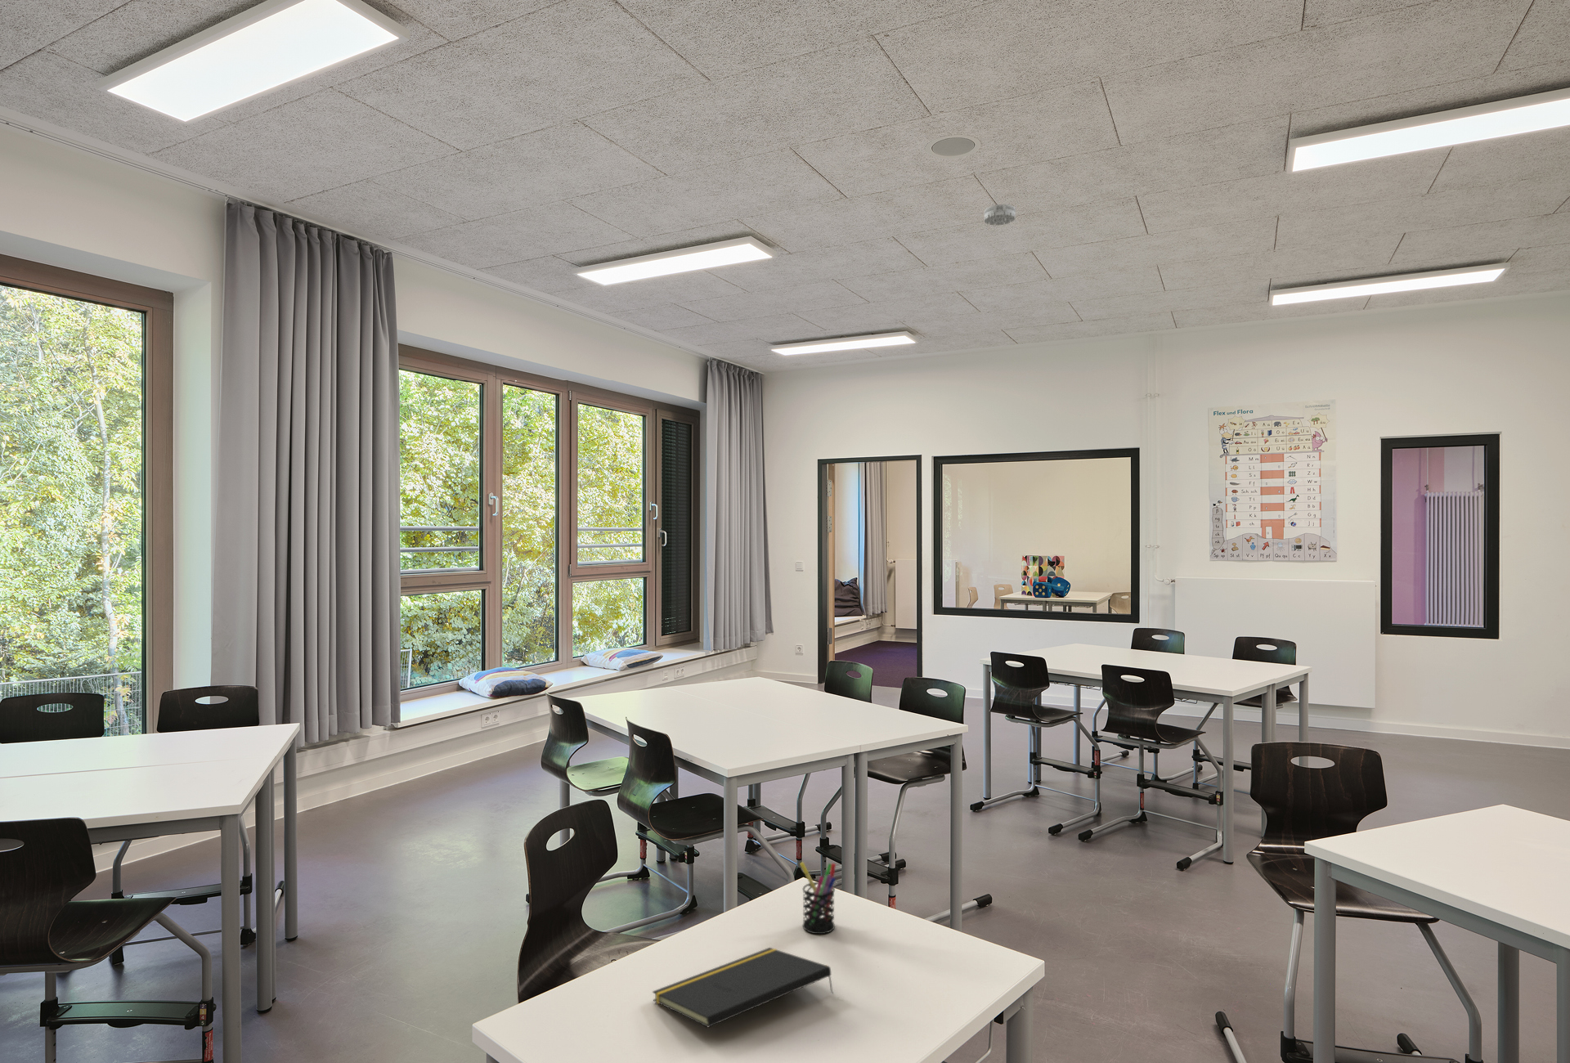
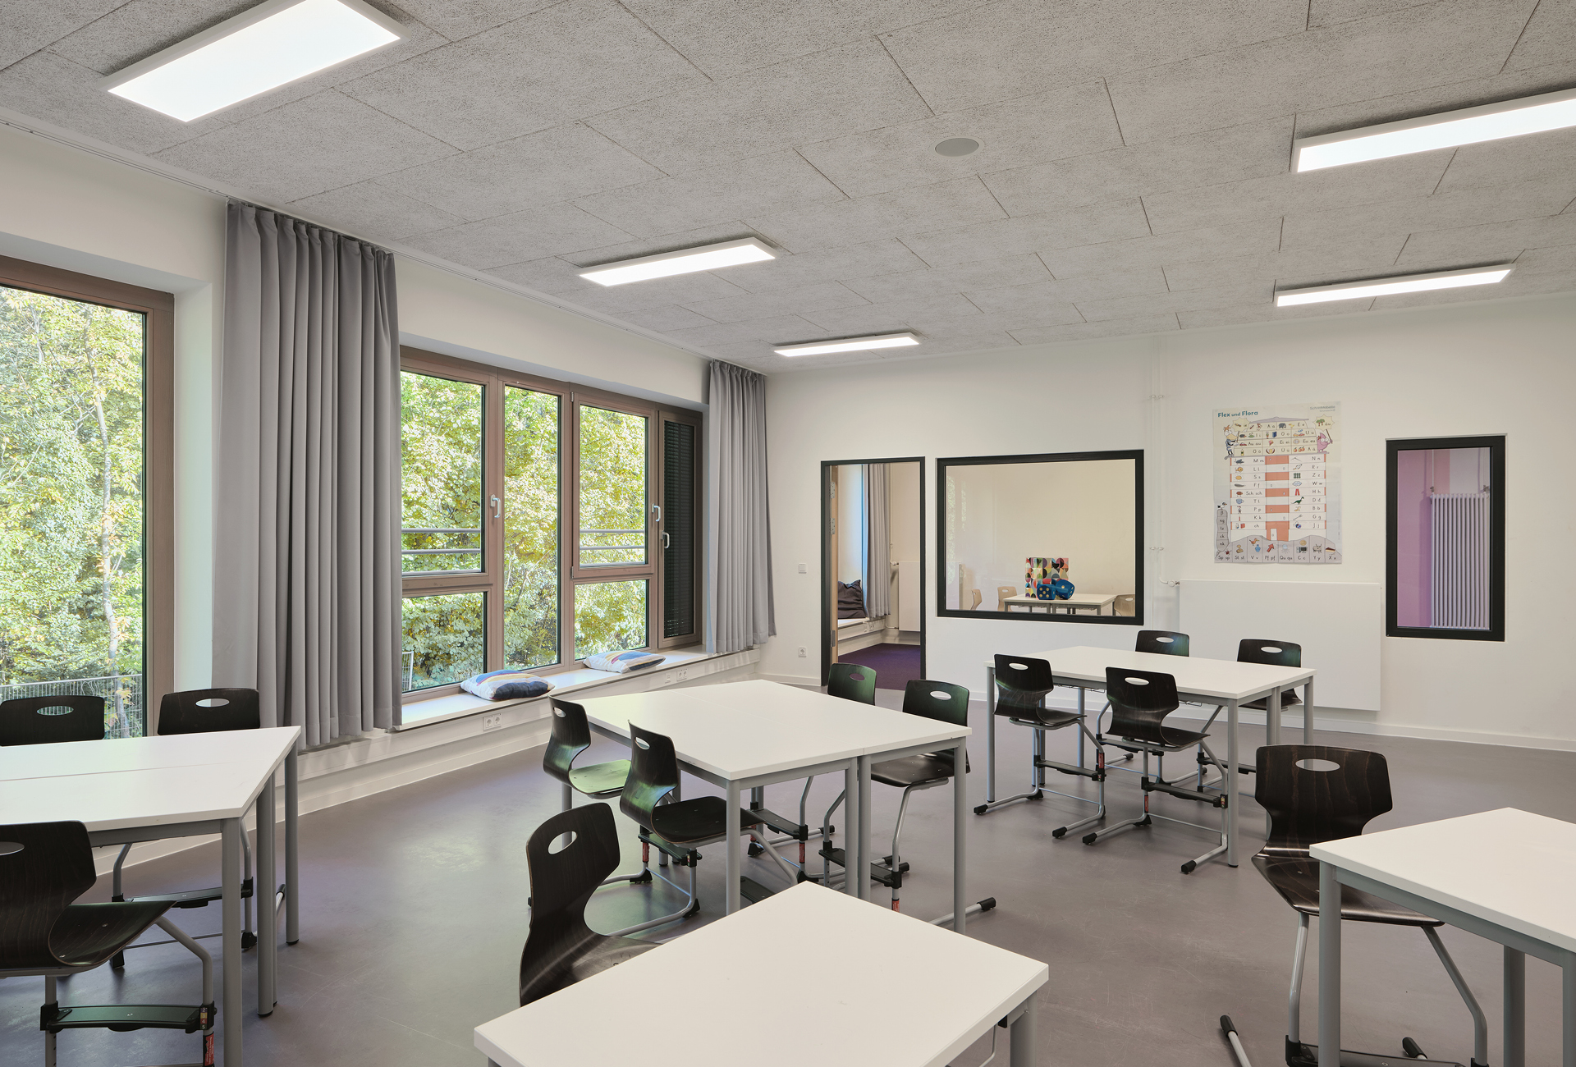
- smoke detector [984,204,1015,227]
- notepad [652,947,834,1027]
- pen holder [799,861,836,935]
